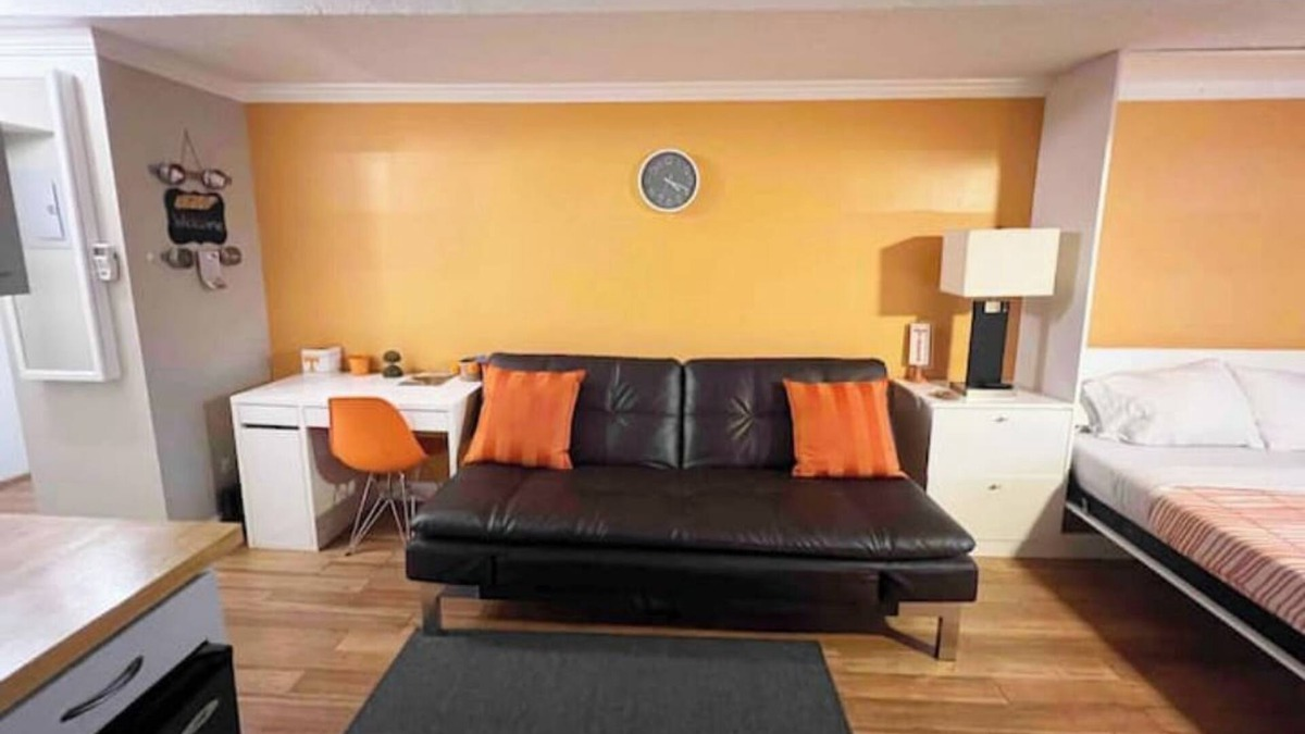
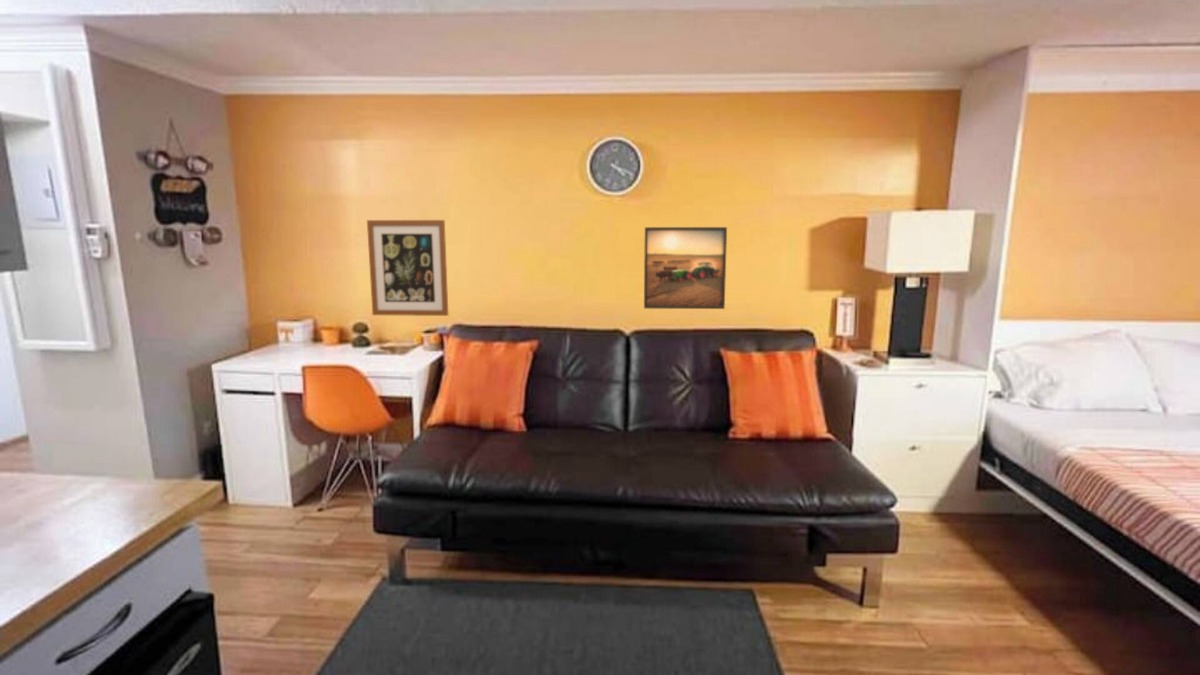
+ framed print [643,226,728,310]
+ wall art [366,219,449,317]
